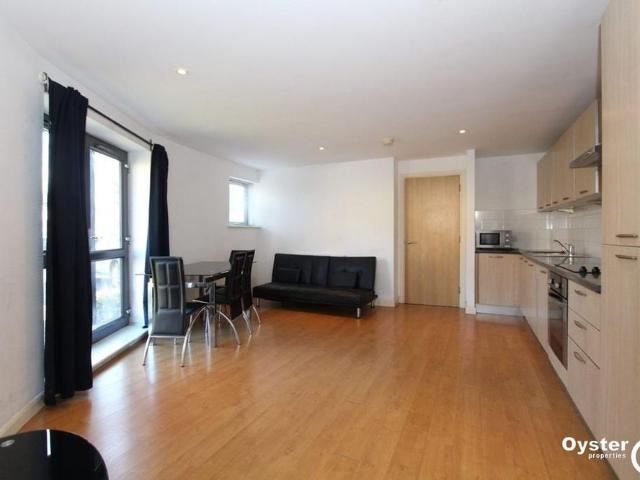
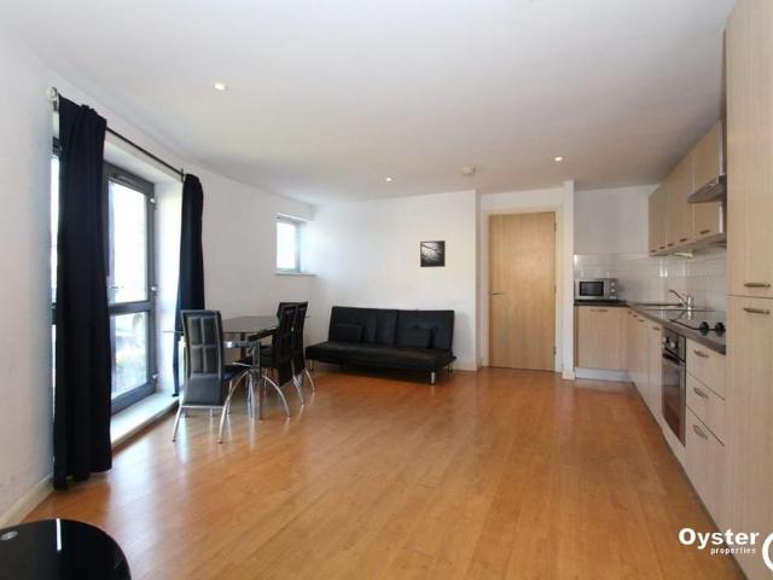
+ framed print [419,239,447,268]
